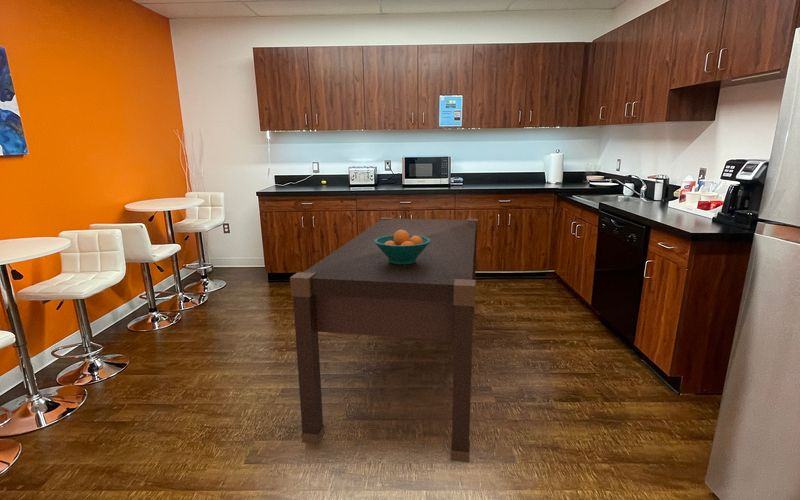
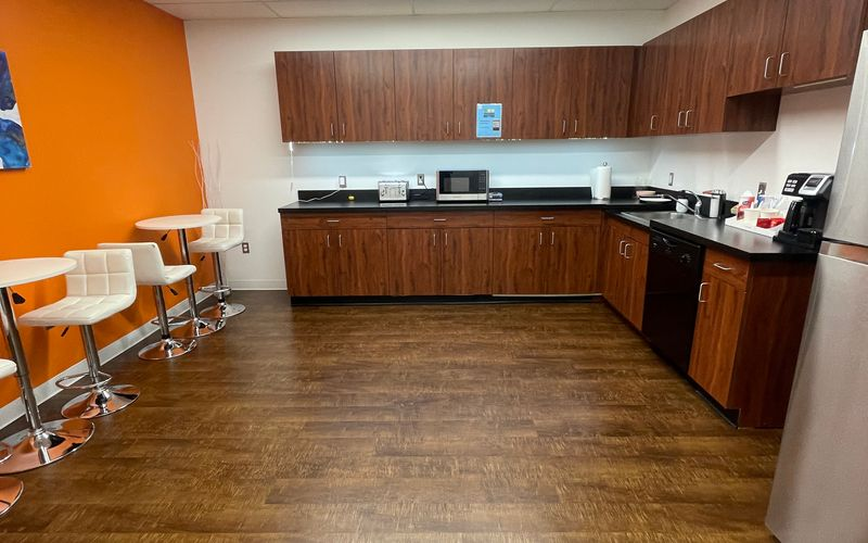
- fruit bowl [374,230,431,265]
- dining table [289,216,479,464]
